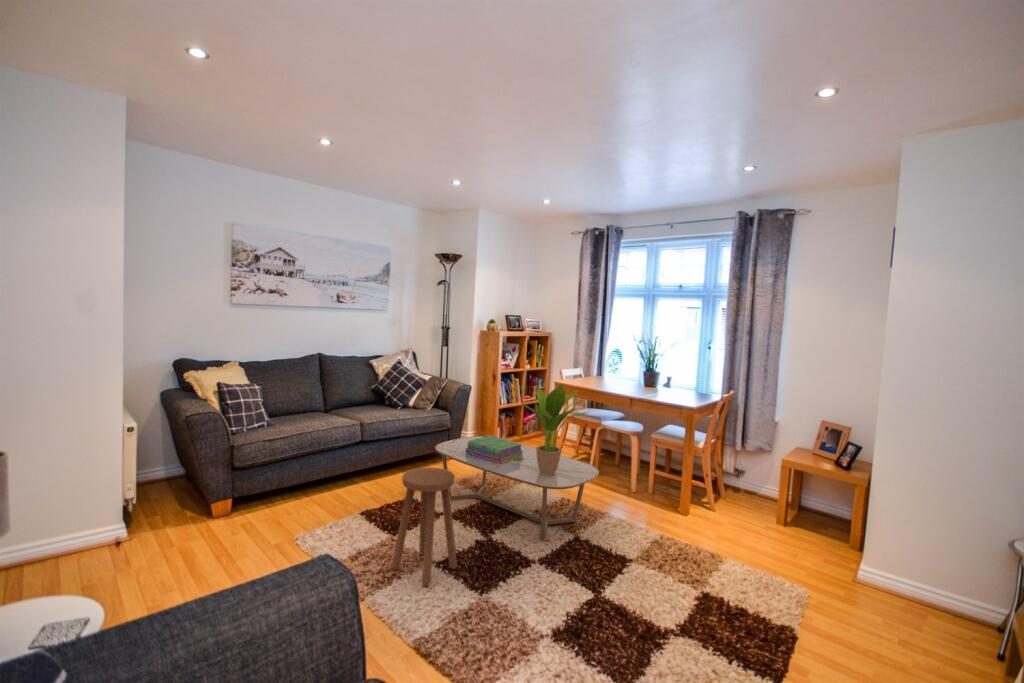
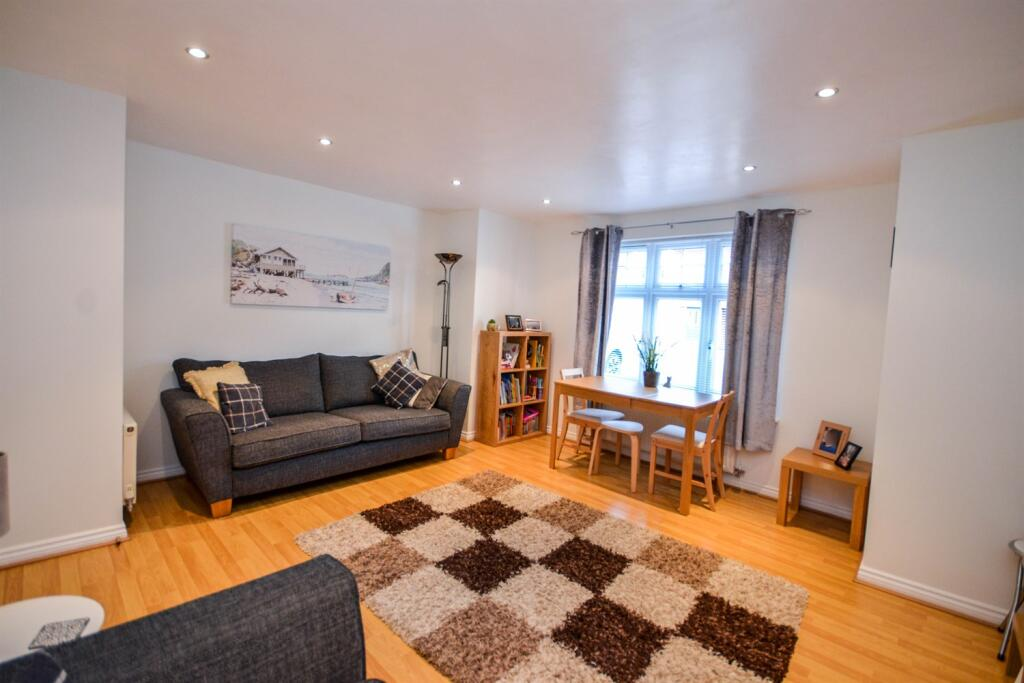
- coffee table [434,435,600,541]
- stool [391,467,458,587]
- stack of books [465,435,523,463]
- potted plant [521,383,590,475]
